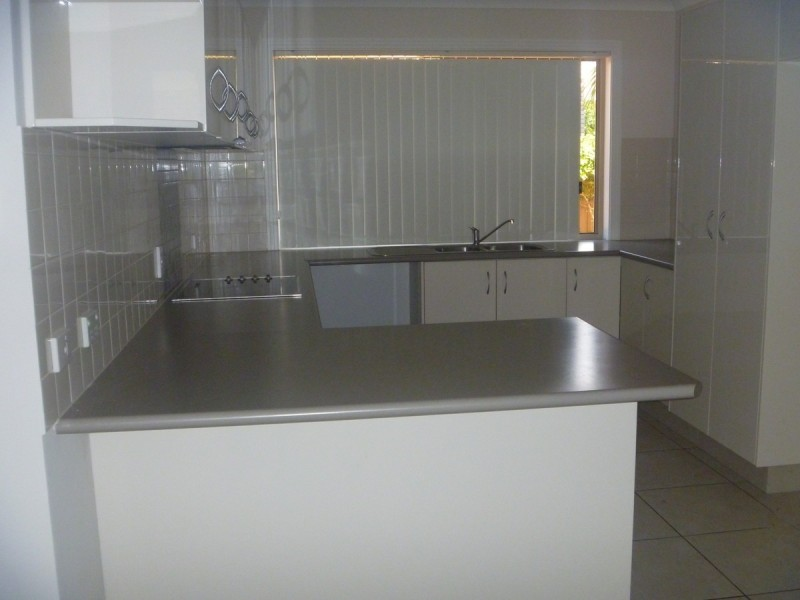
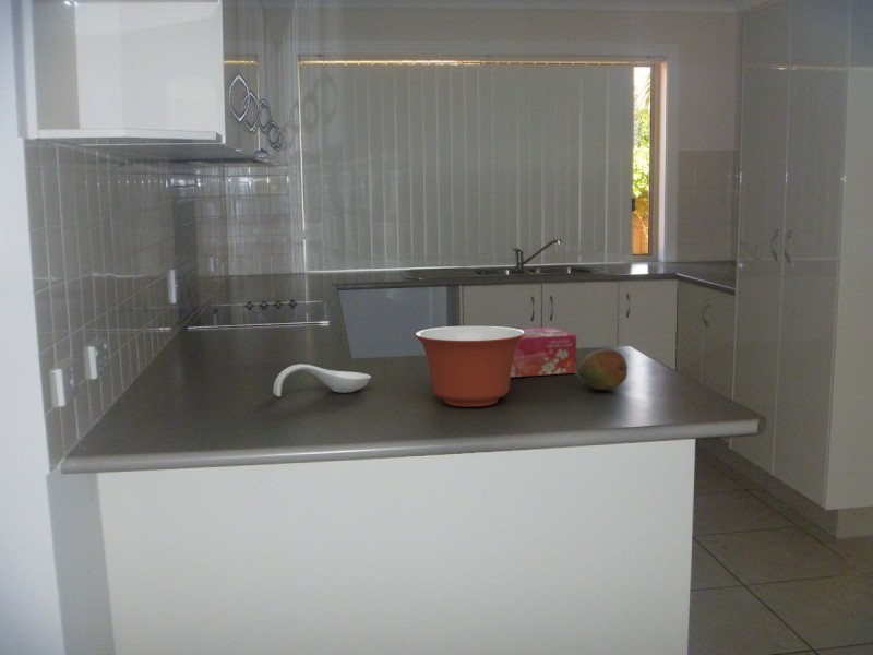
+ tissue box [511,326,577,378]
+ mixing bowl [415,325,525,407]
+ spoon rest [272,364,372,397]
+ fruit [577,348,629,391]
